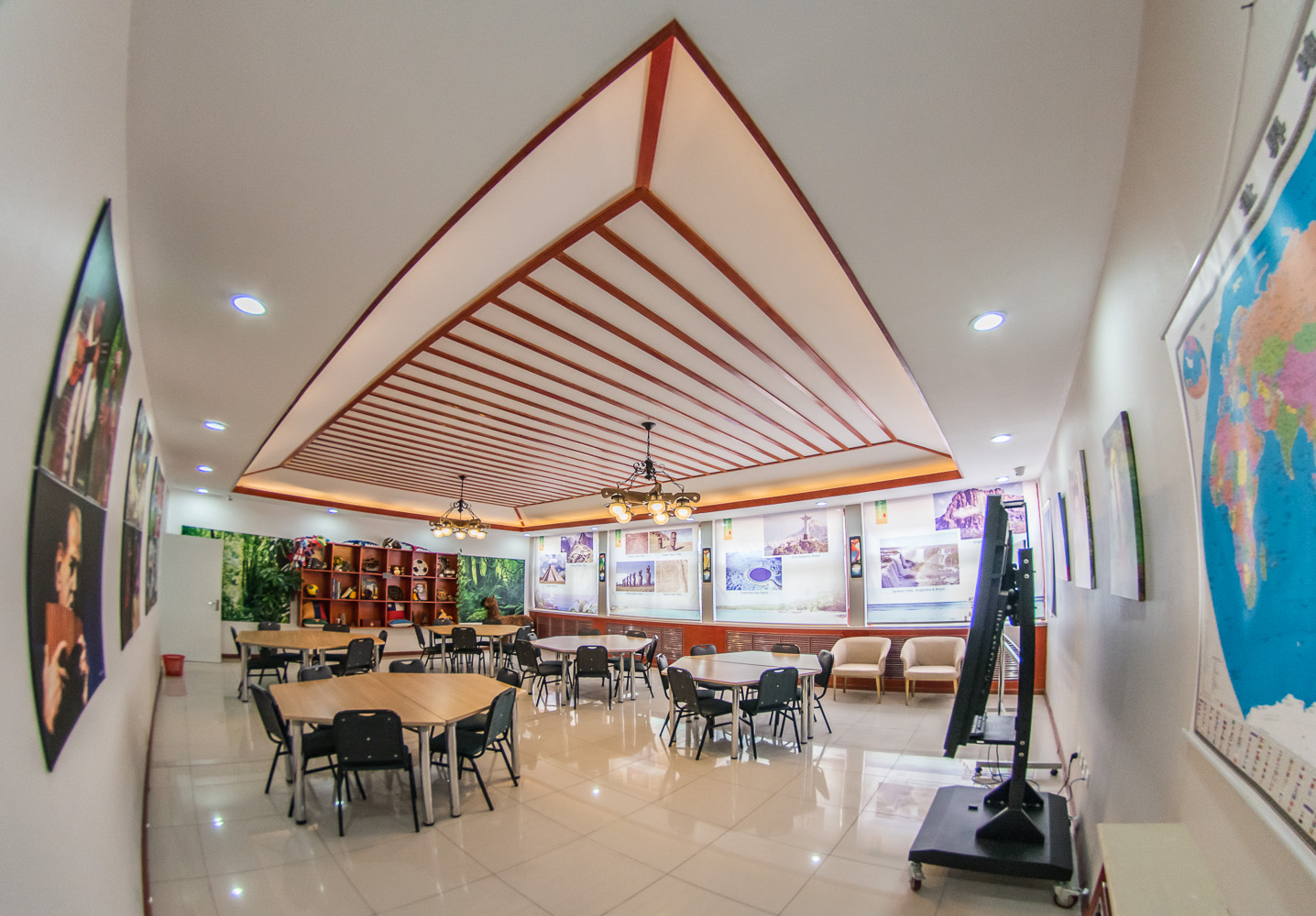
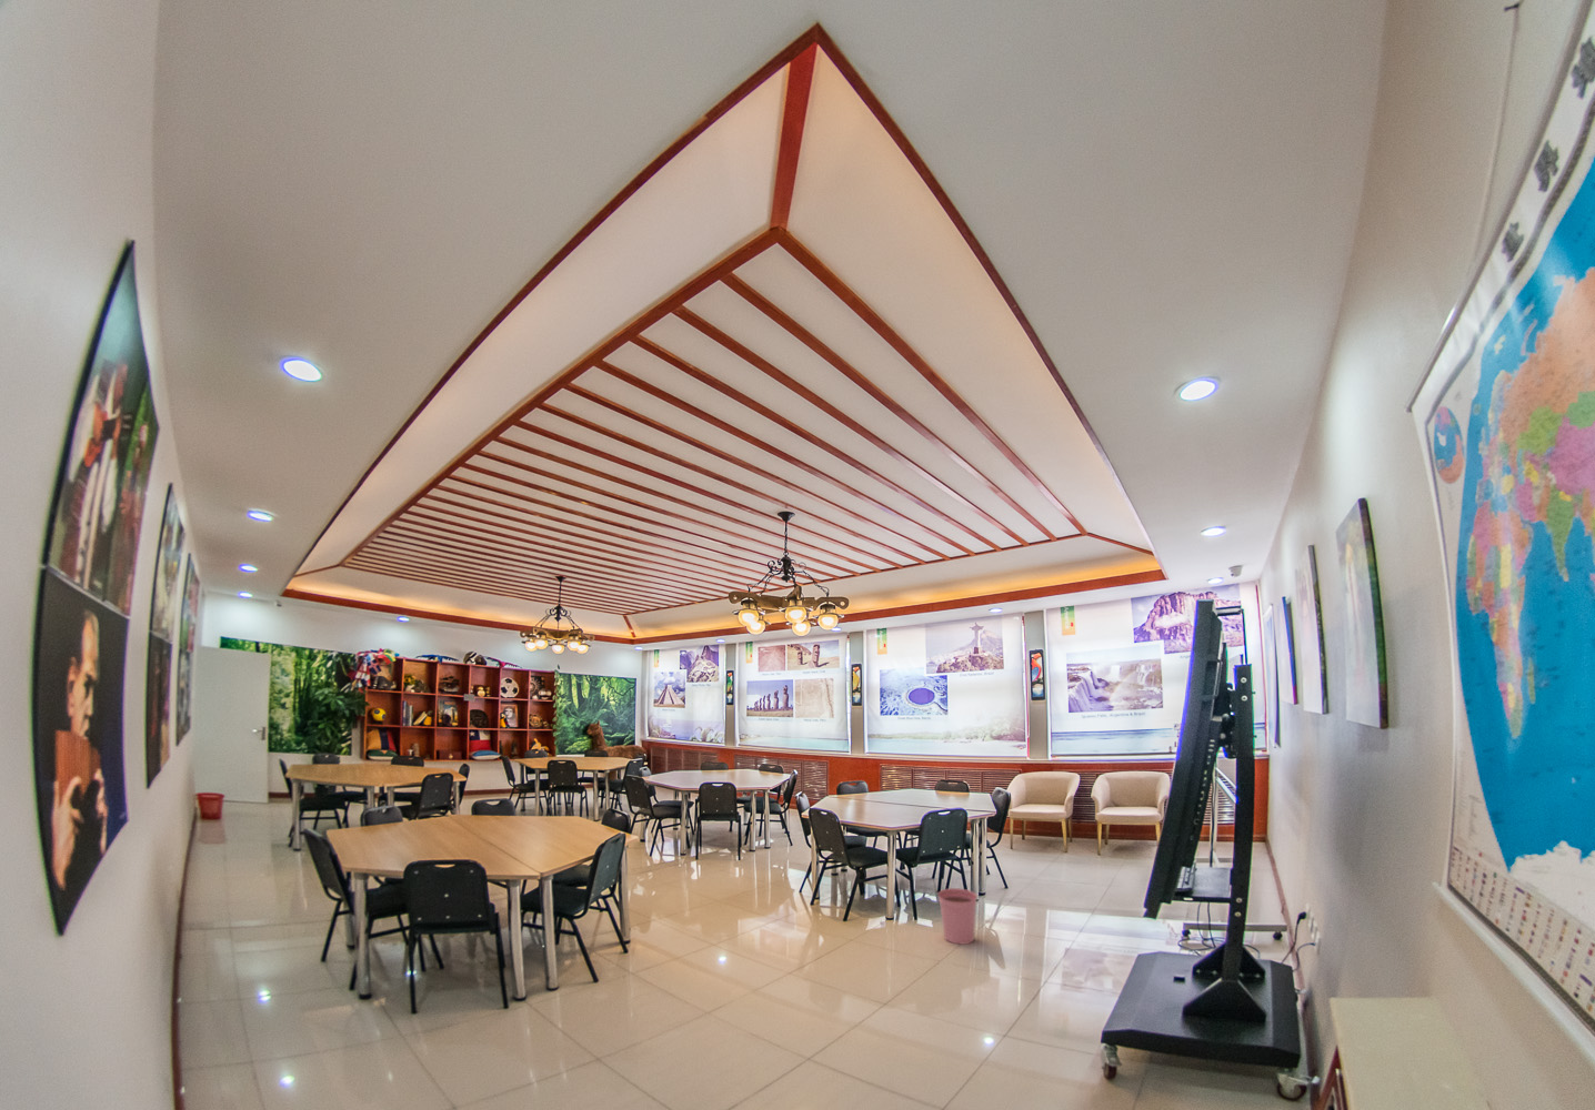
+ plant pot [937,887,978,945]
